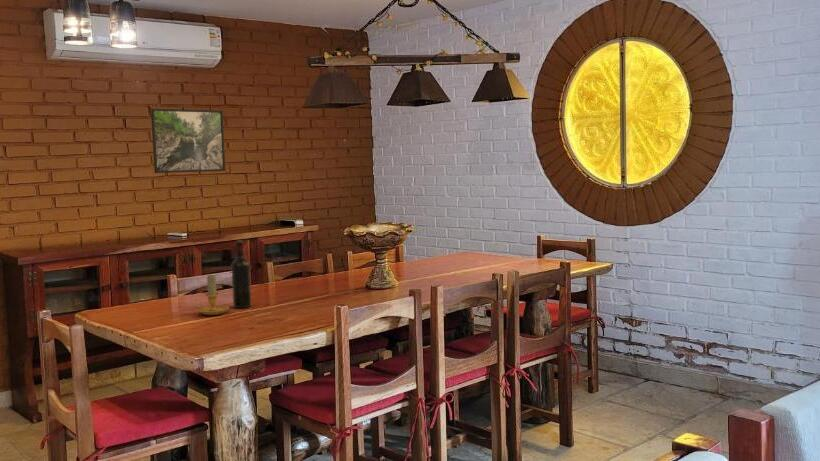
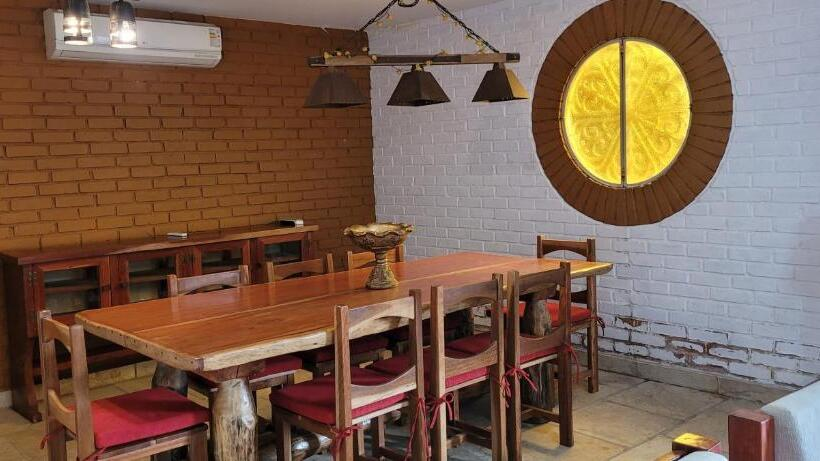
- wine bottle [230,240,252,309]
- candle [194,274,230,316]
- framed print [150,108,226,174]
